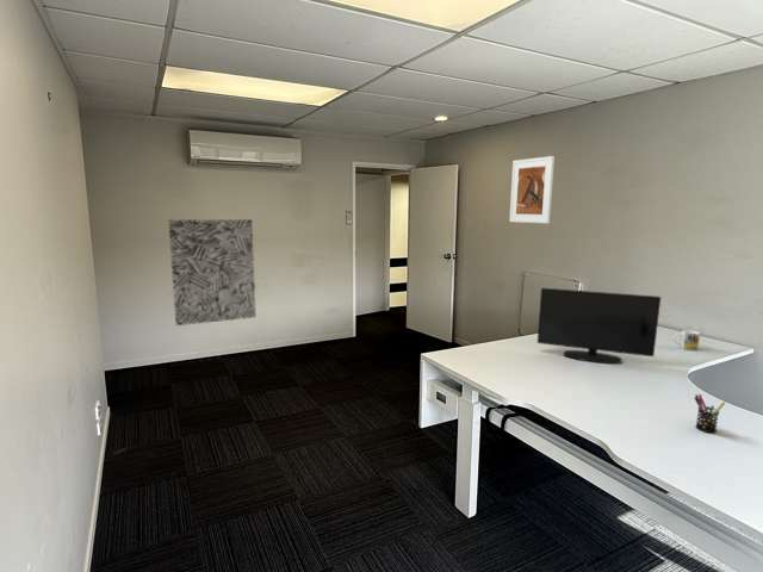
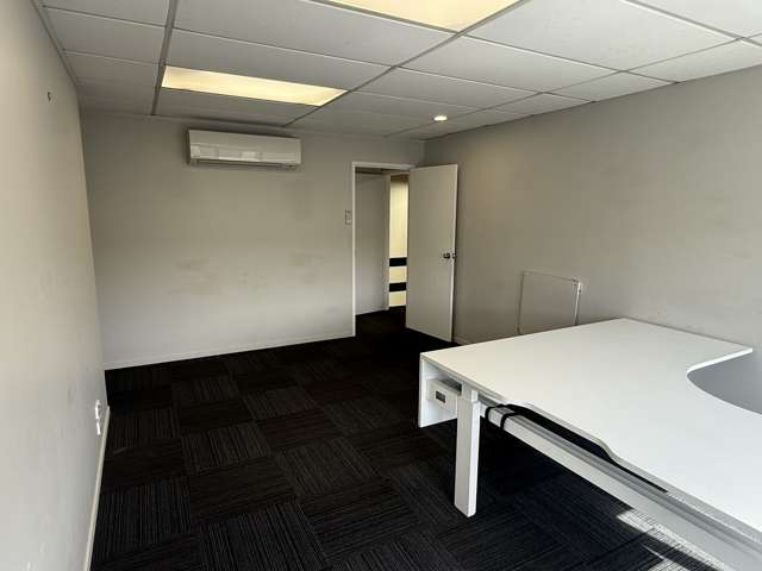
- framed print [508,155,556,225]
- monitor [536,287,662,365]
- mug [672,329,701,352]
- wall art [167,218,258,327]
- pen holder [693,393,726,434]
